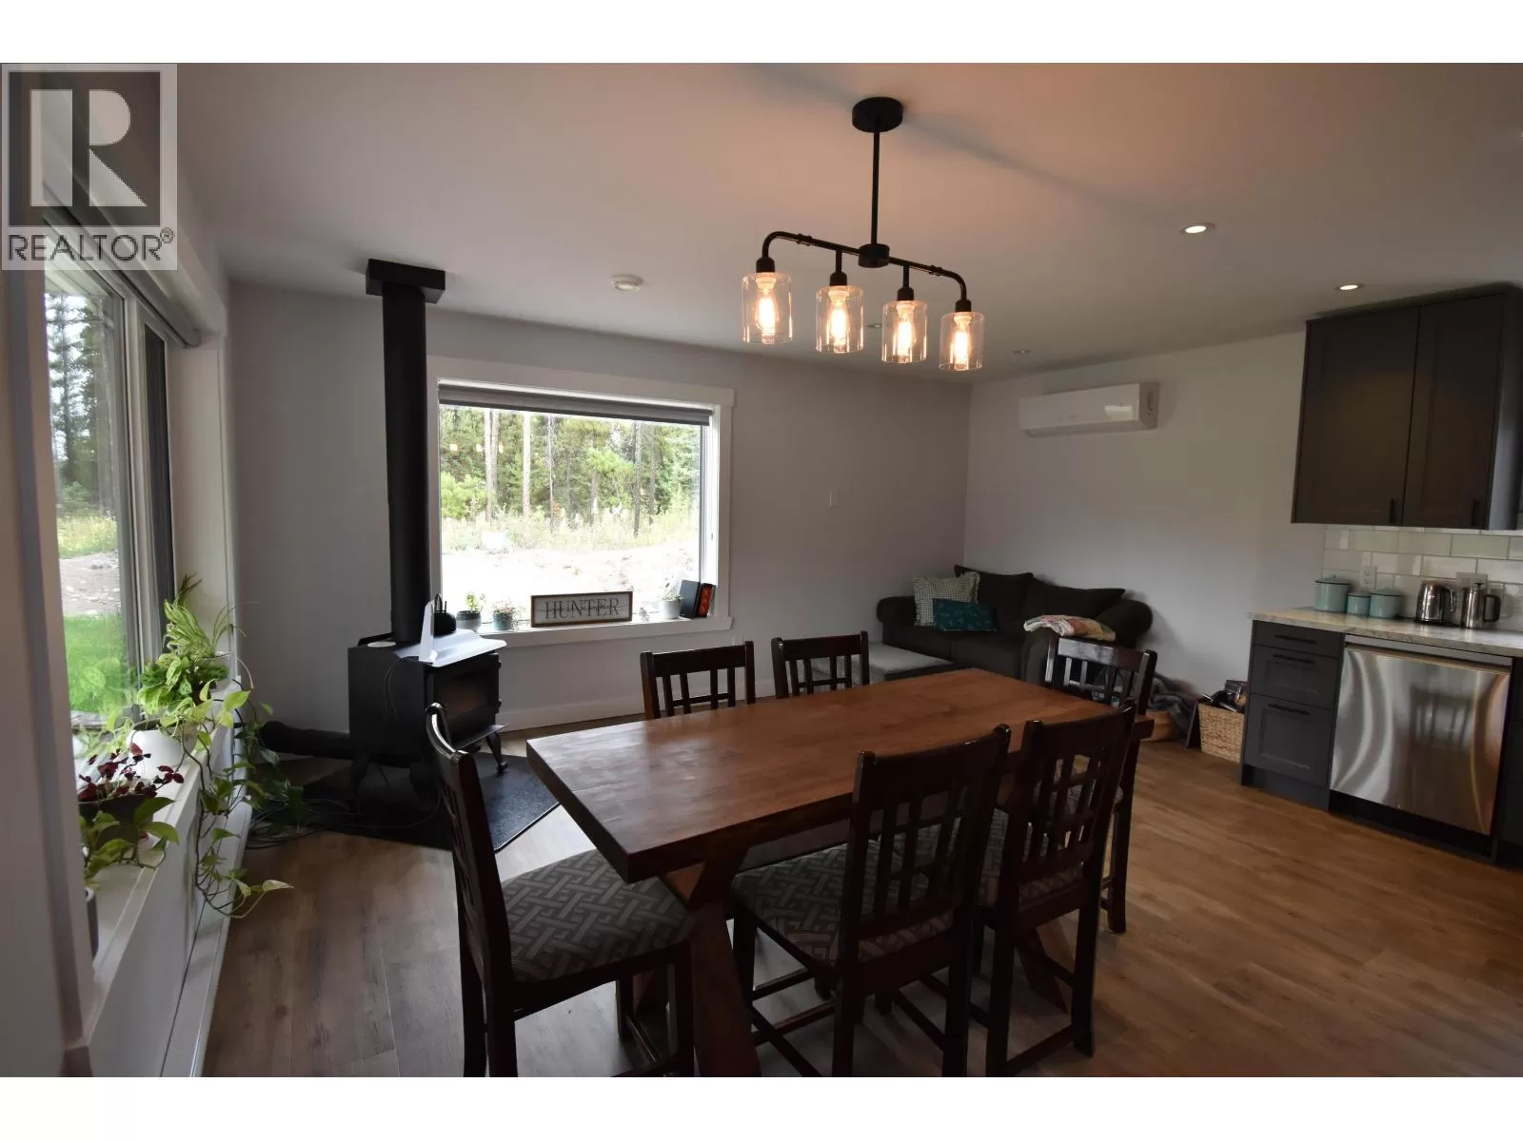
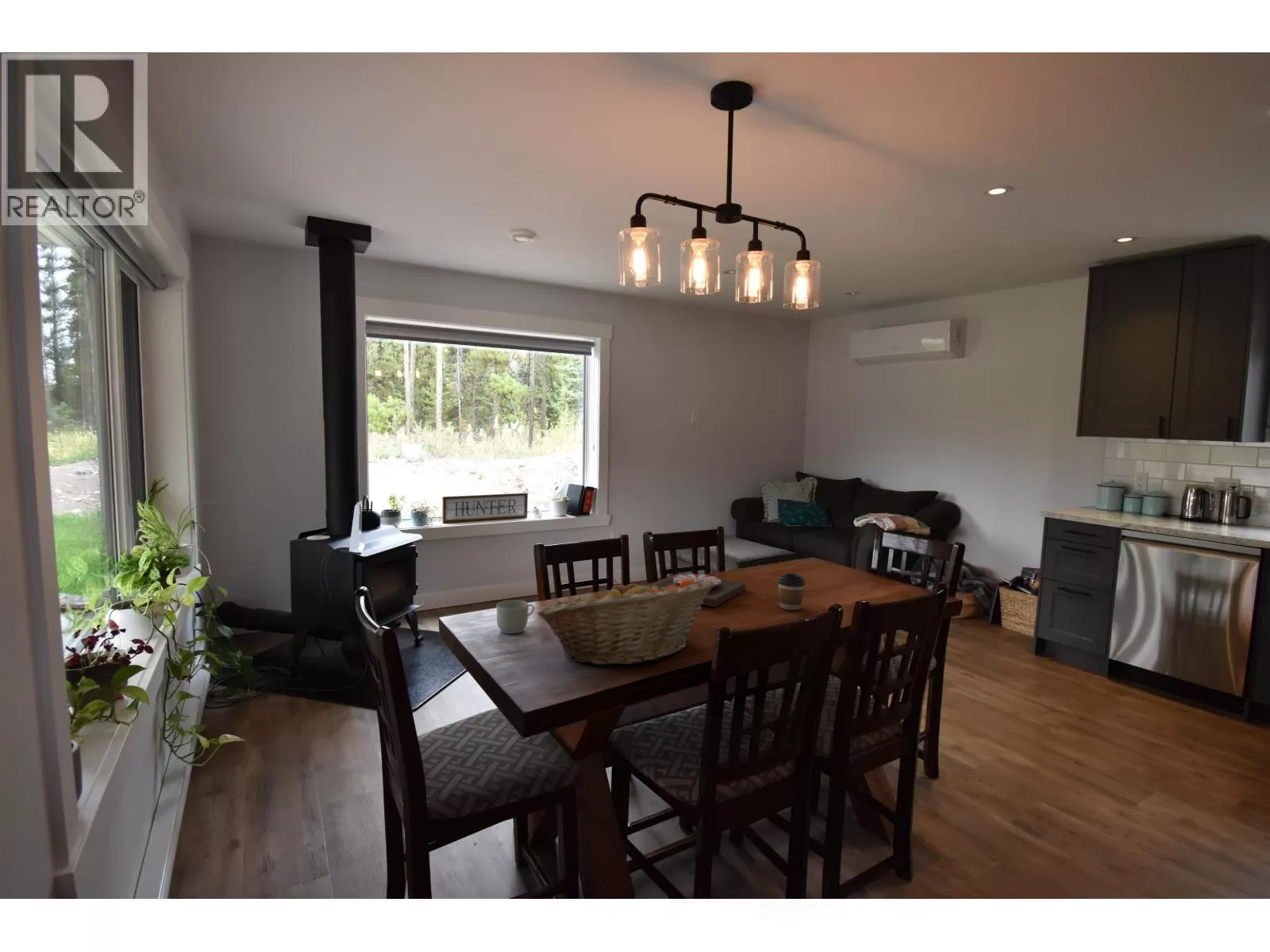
+ fruit basket [537,578,715,666]
+ coffee cup [777,572,806,611]
+ plate [645,572,747,608]
+ mug [496,599,535,635]
